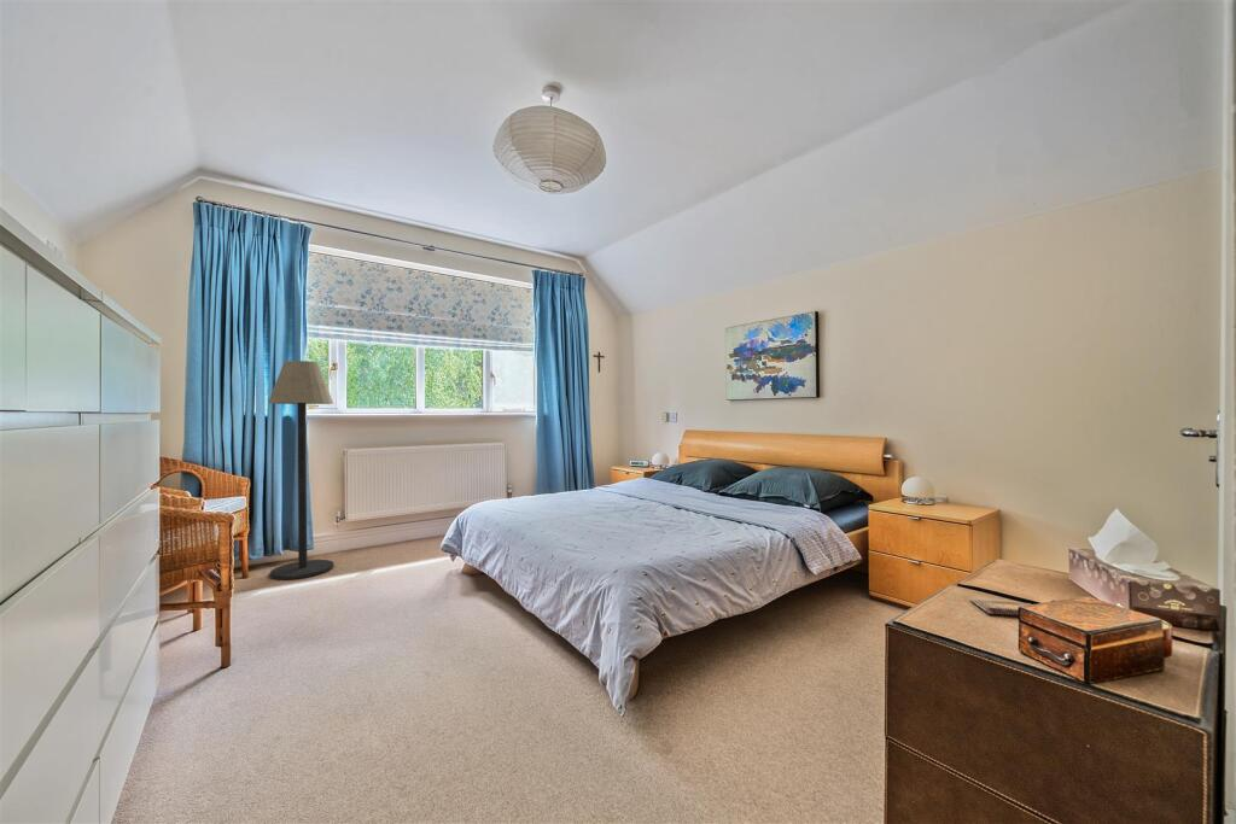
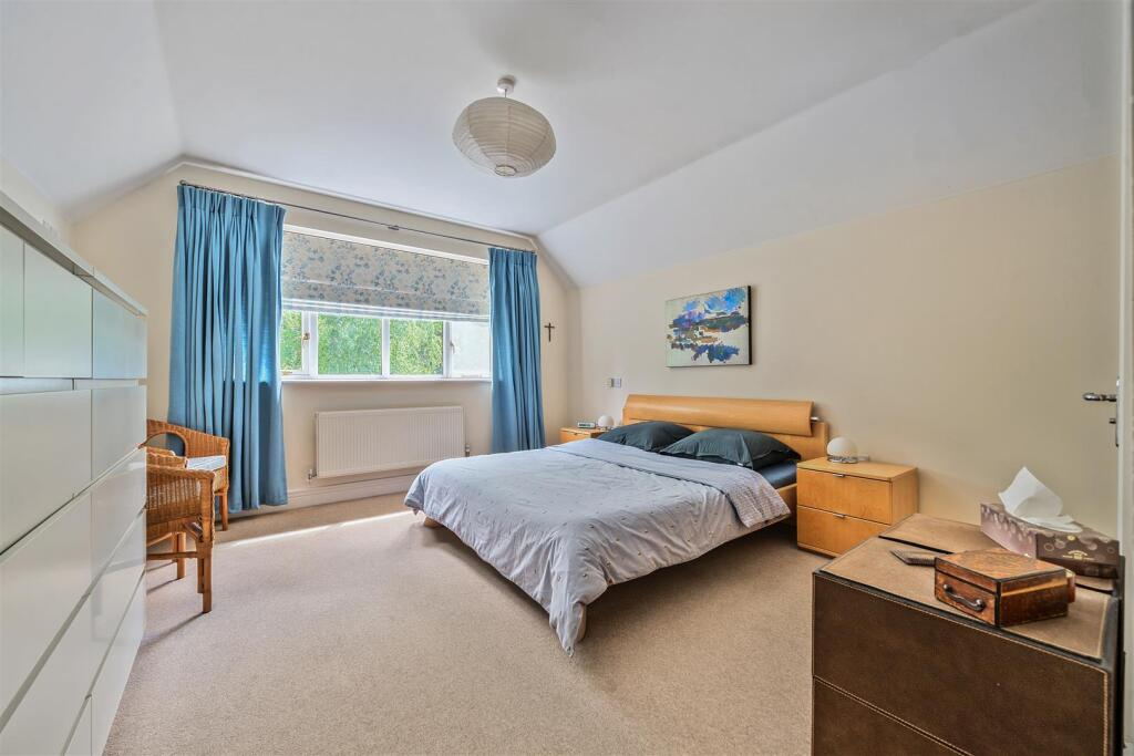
- floor lamp [267,360,334,580]
